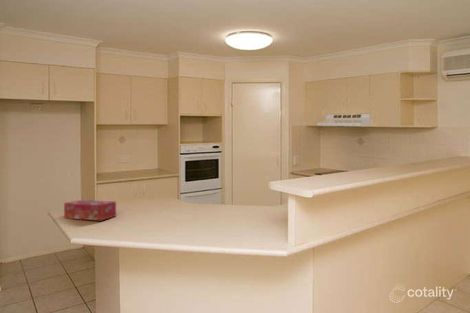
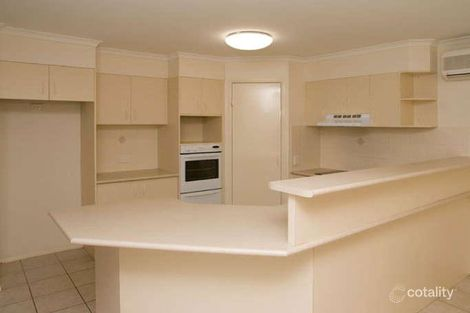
- tissue box [63,199,117,222]
